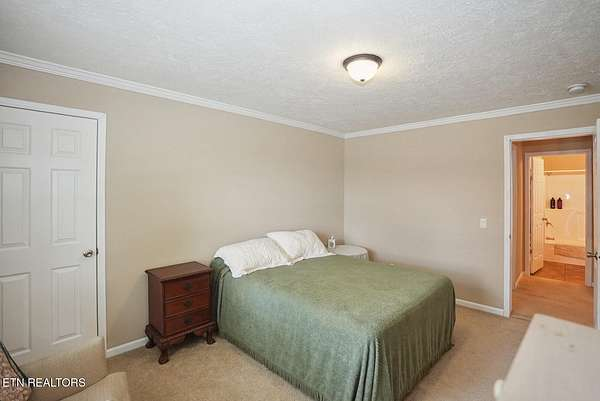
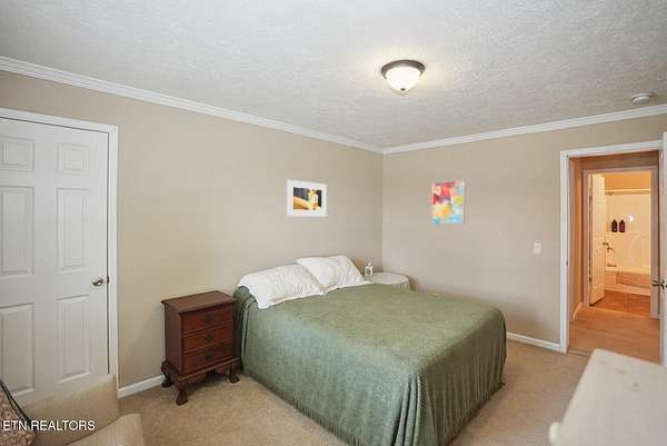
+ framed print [286,179,328,218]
+ wall art [431,179,466,226]
